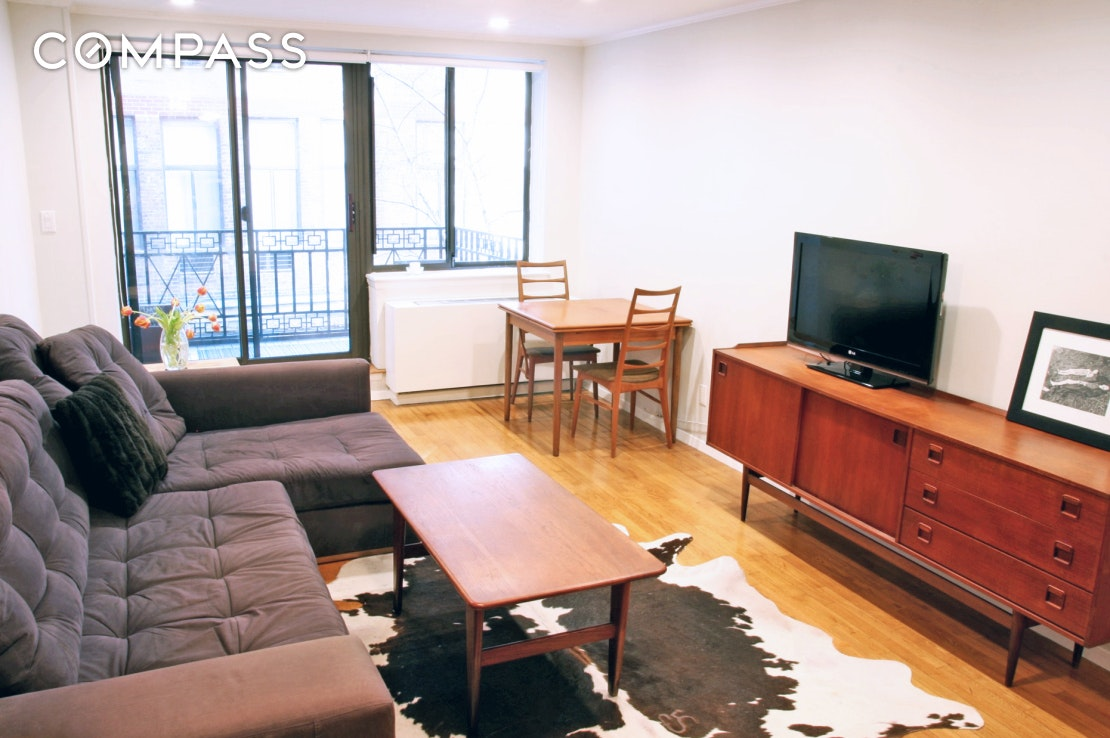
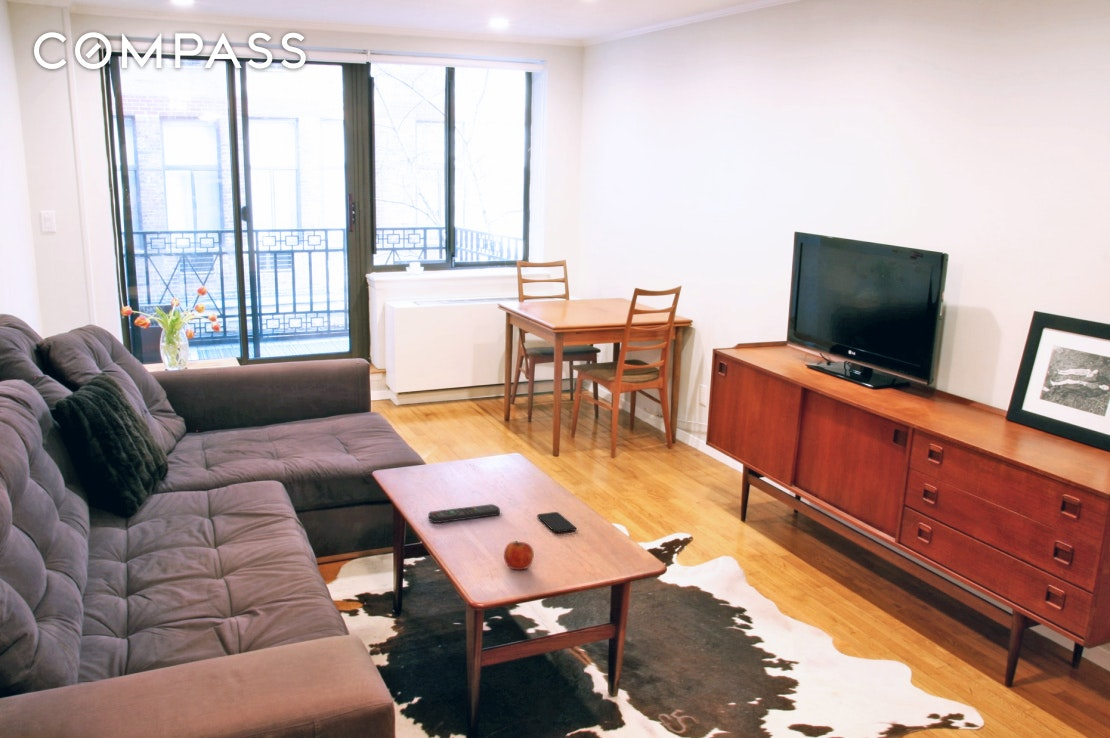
+ remote control [428,503,501,524]
+ smartphone [536,511,578,534]
+ fruit [503,540,535,571]
